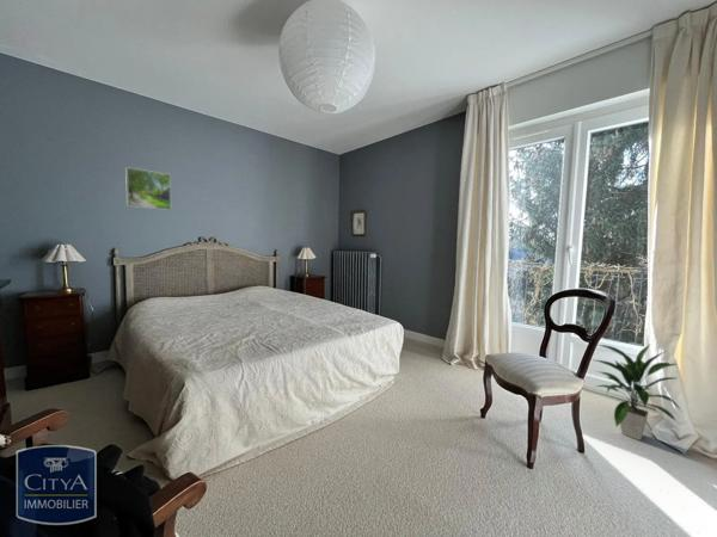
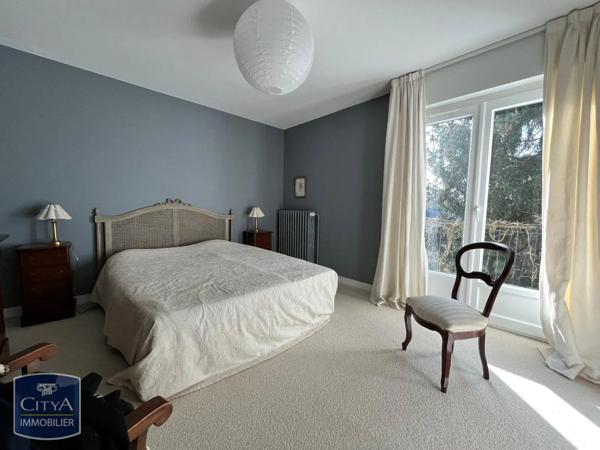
- indoor plant [590,344,682,442]
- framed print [124,166,172,211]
